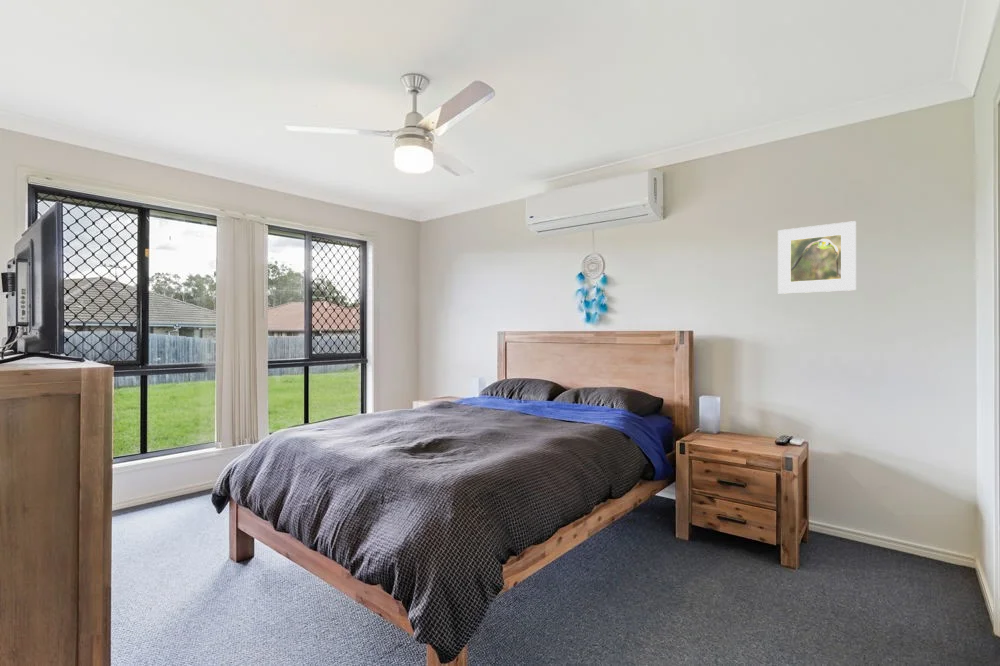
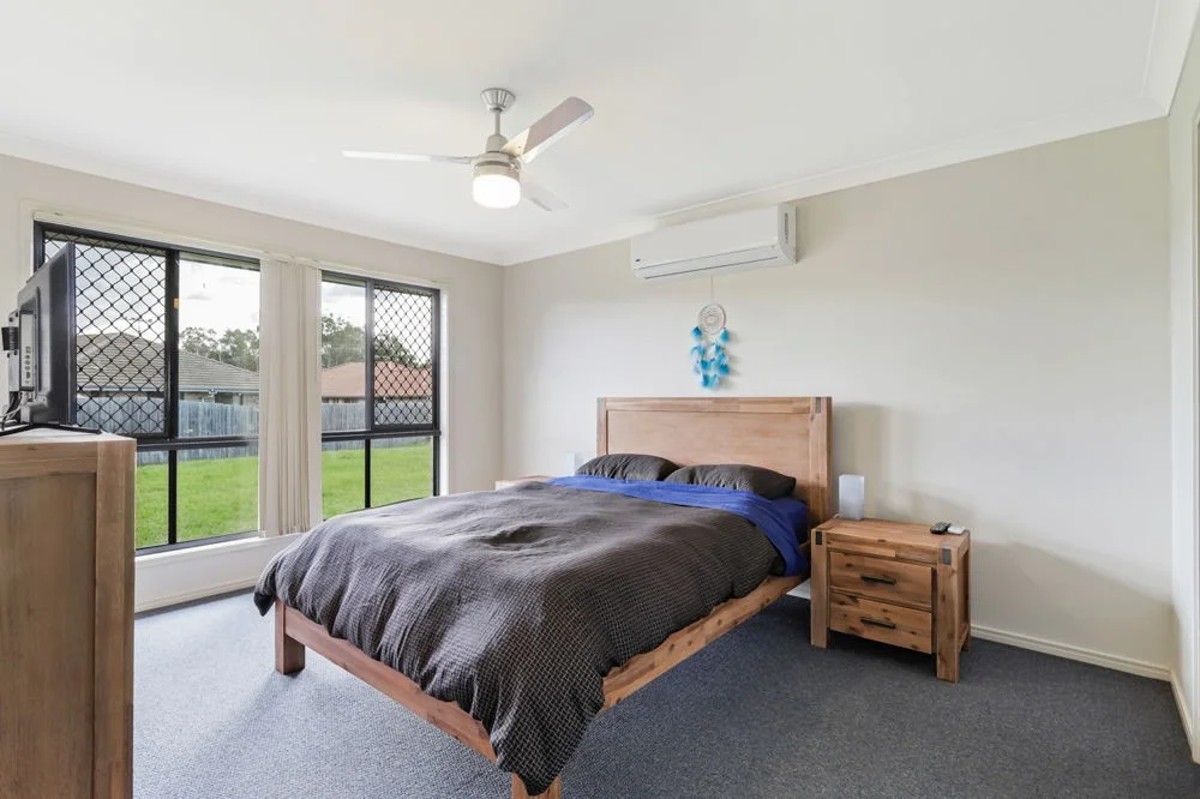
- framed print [777,220,857,295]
